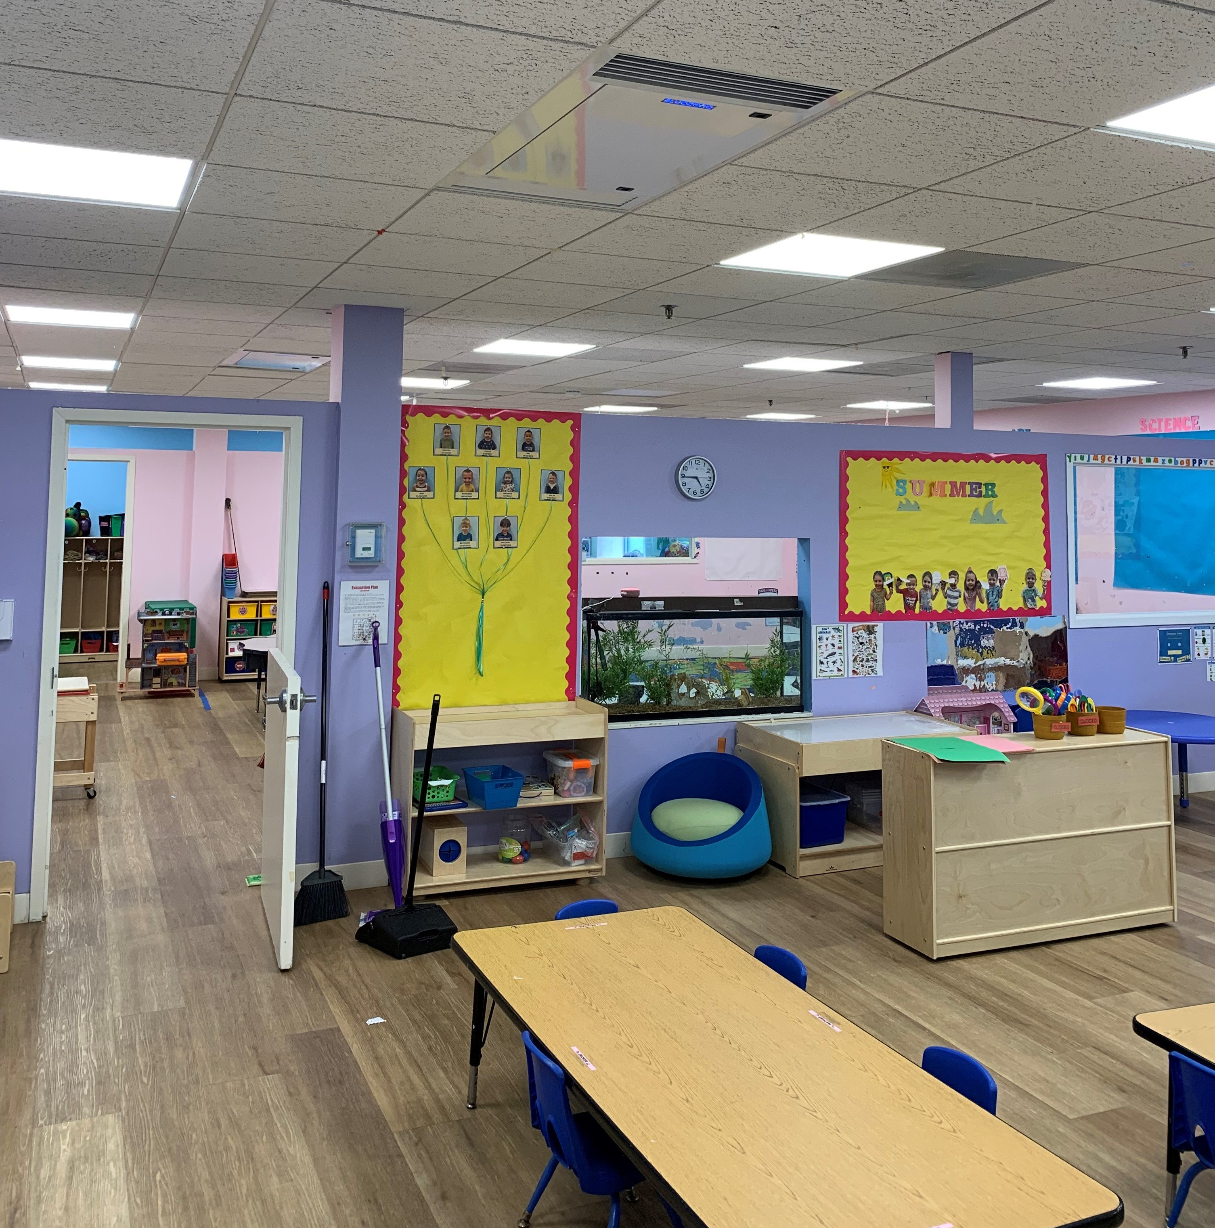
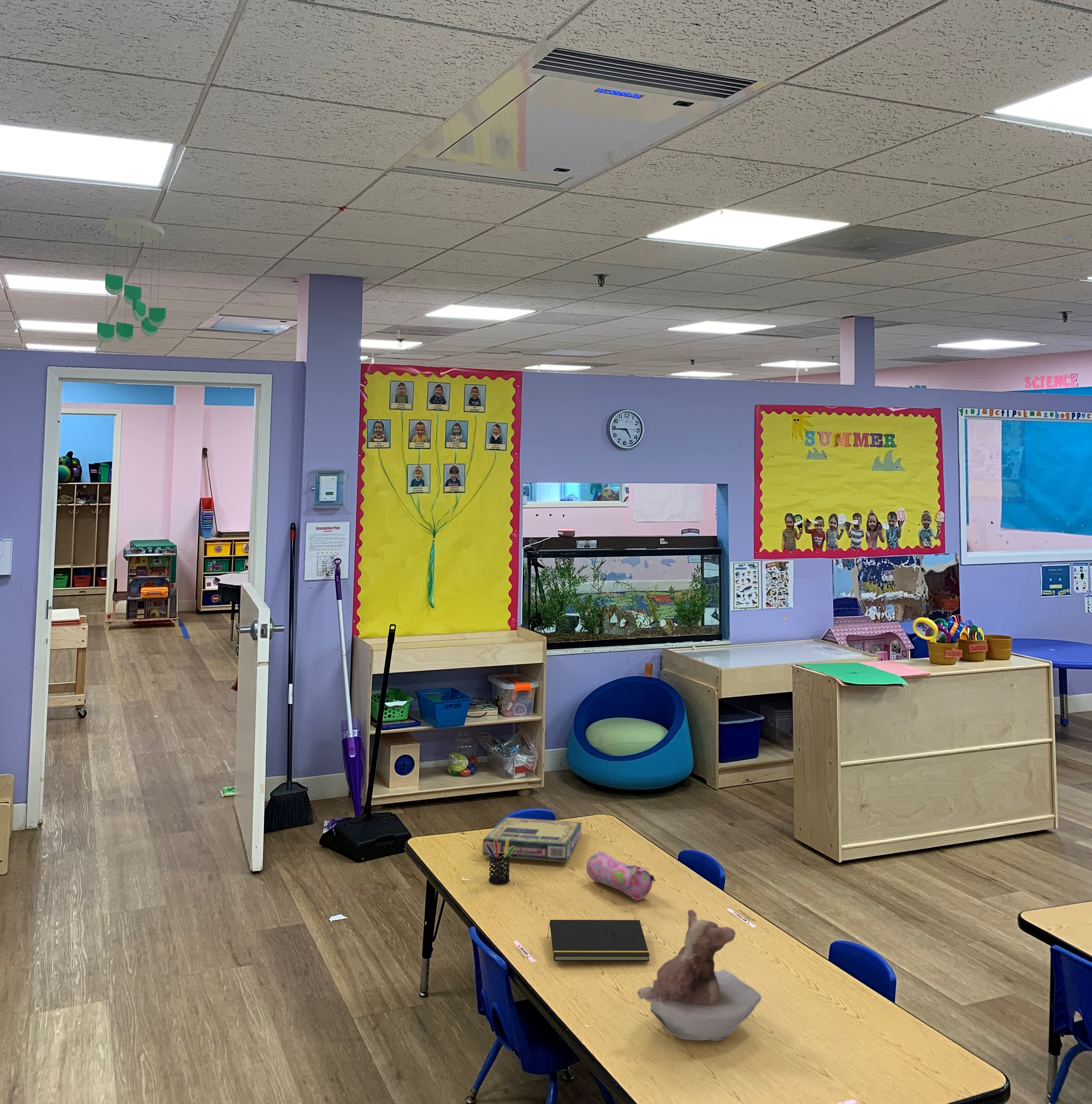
+ notepad [547,919,650,961]
+ pen holder [485,839,514,884]
+ pencil case [586,851,656,900]
+ stuffed animal [637,909,762,1041]
+ video game box [483,817,582,862]
+ ceiling mobile [97,217,166,343]
